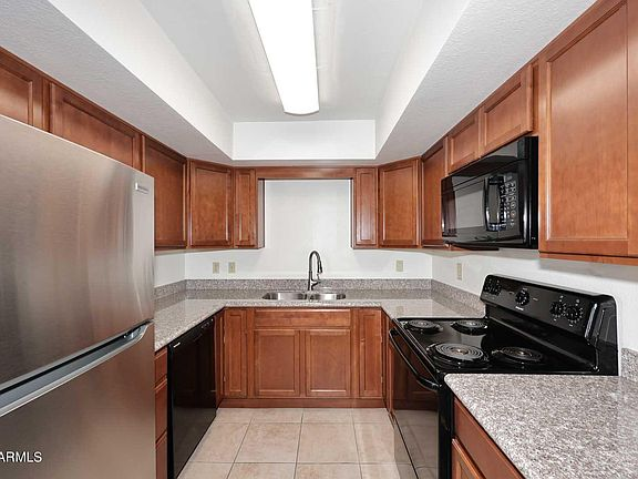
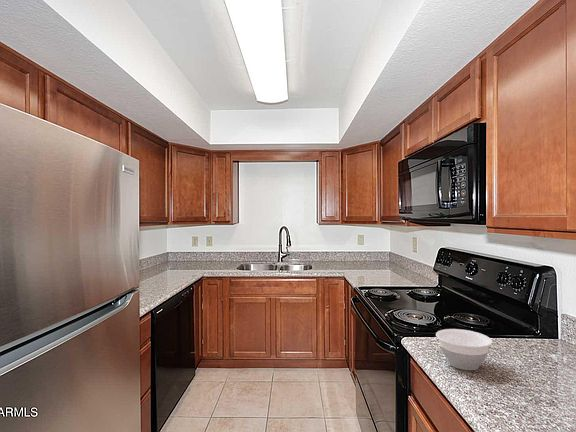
+ bowl [435,328,493,371]
